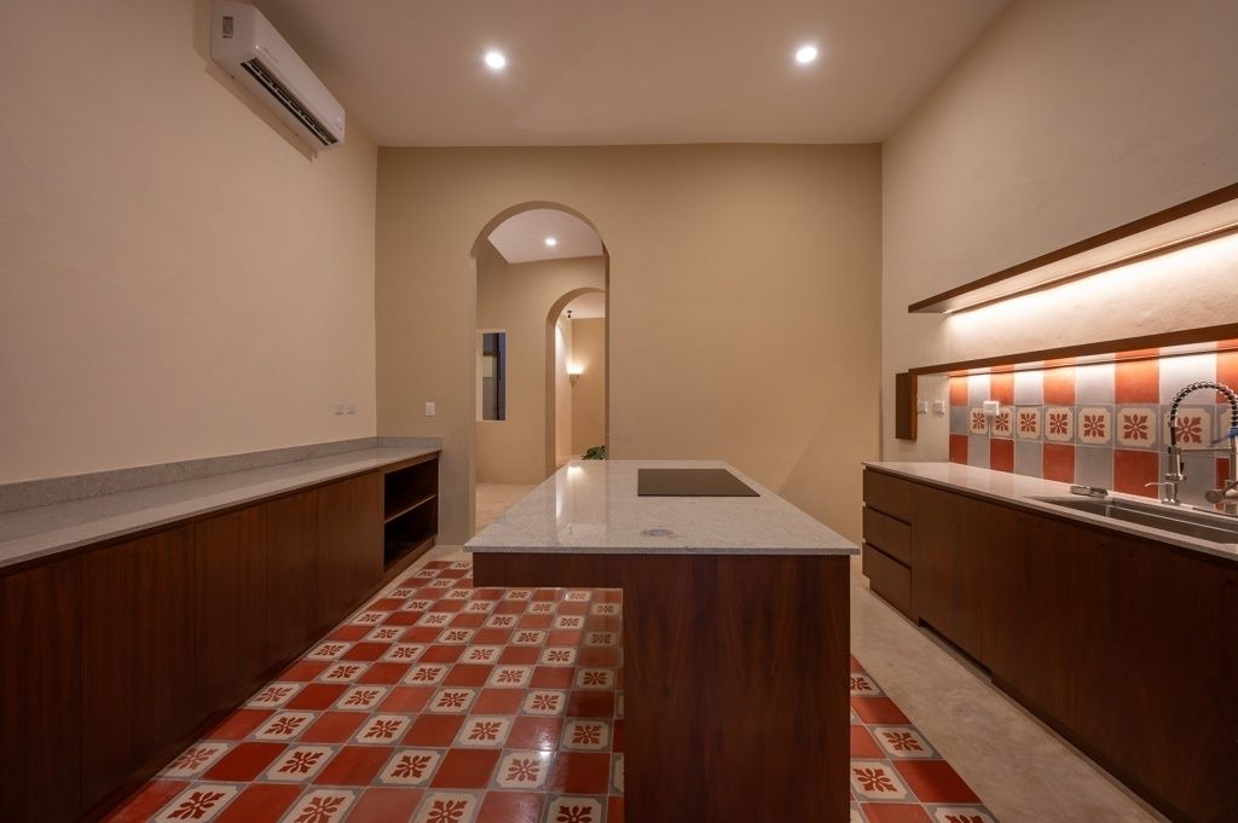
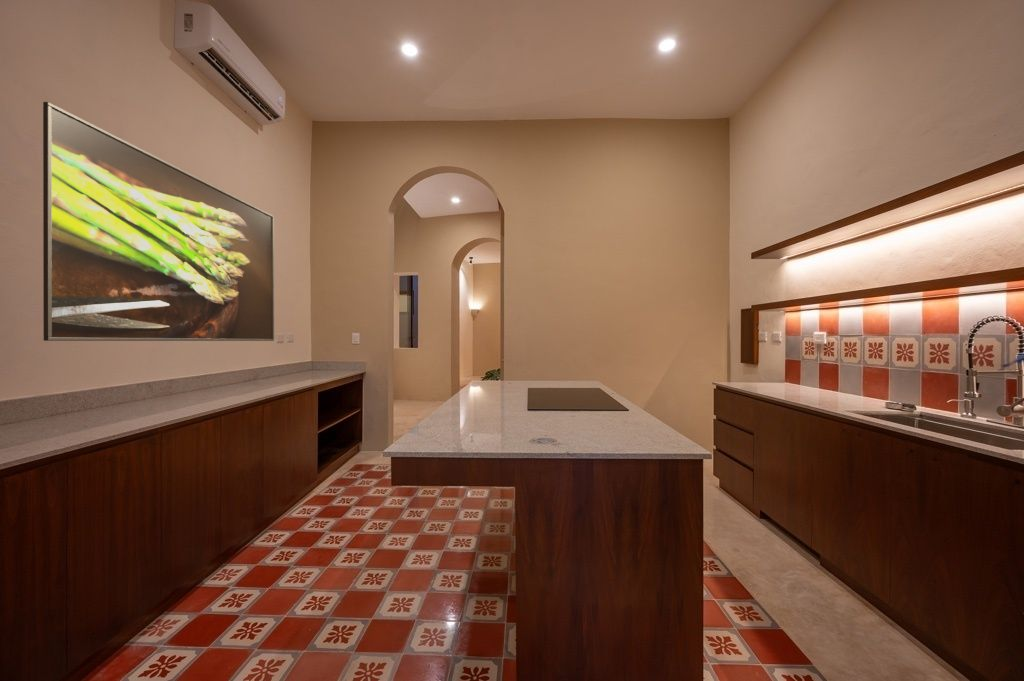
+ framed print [42,101,275,342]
